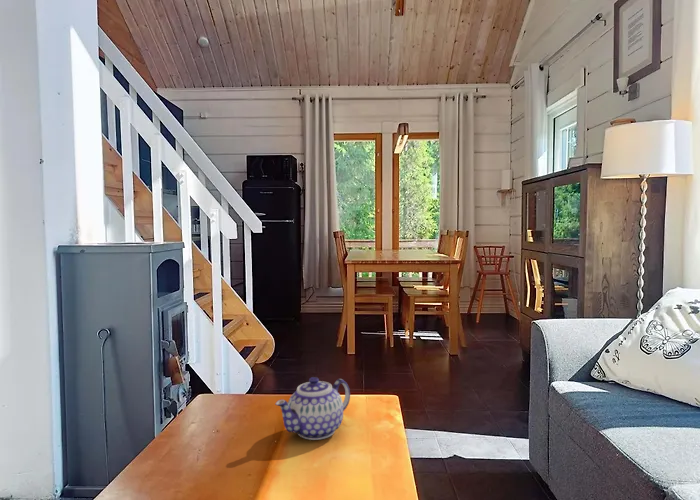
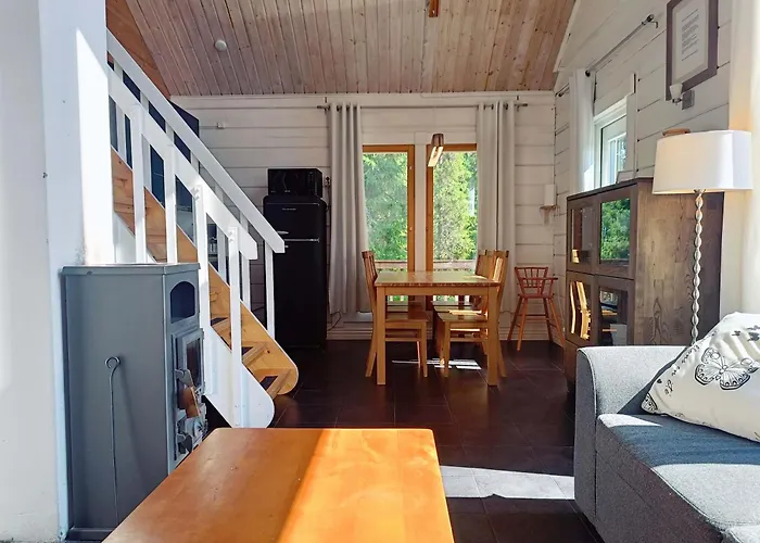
- teapot [275,376,351,441]
